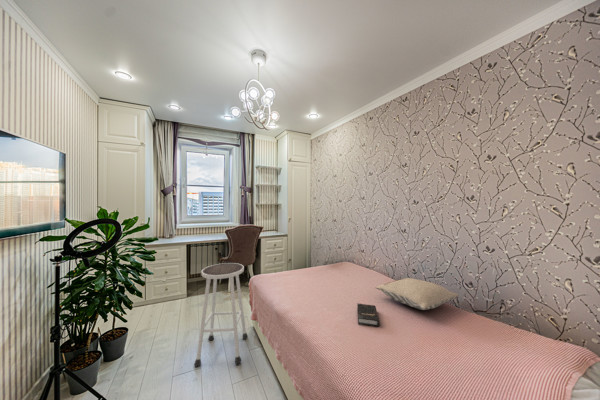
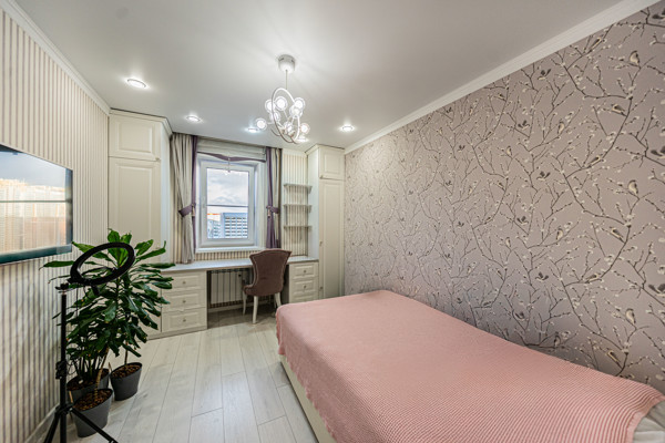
- pillow [374,276,459,311]
- hardback book [356,302,380,328]
- stool [193,262,249,367]
